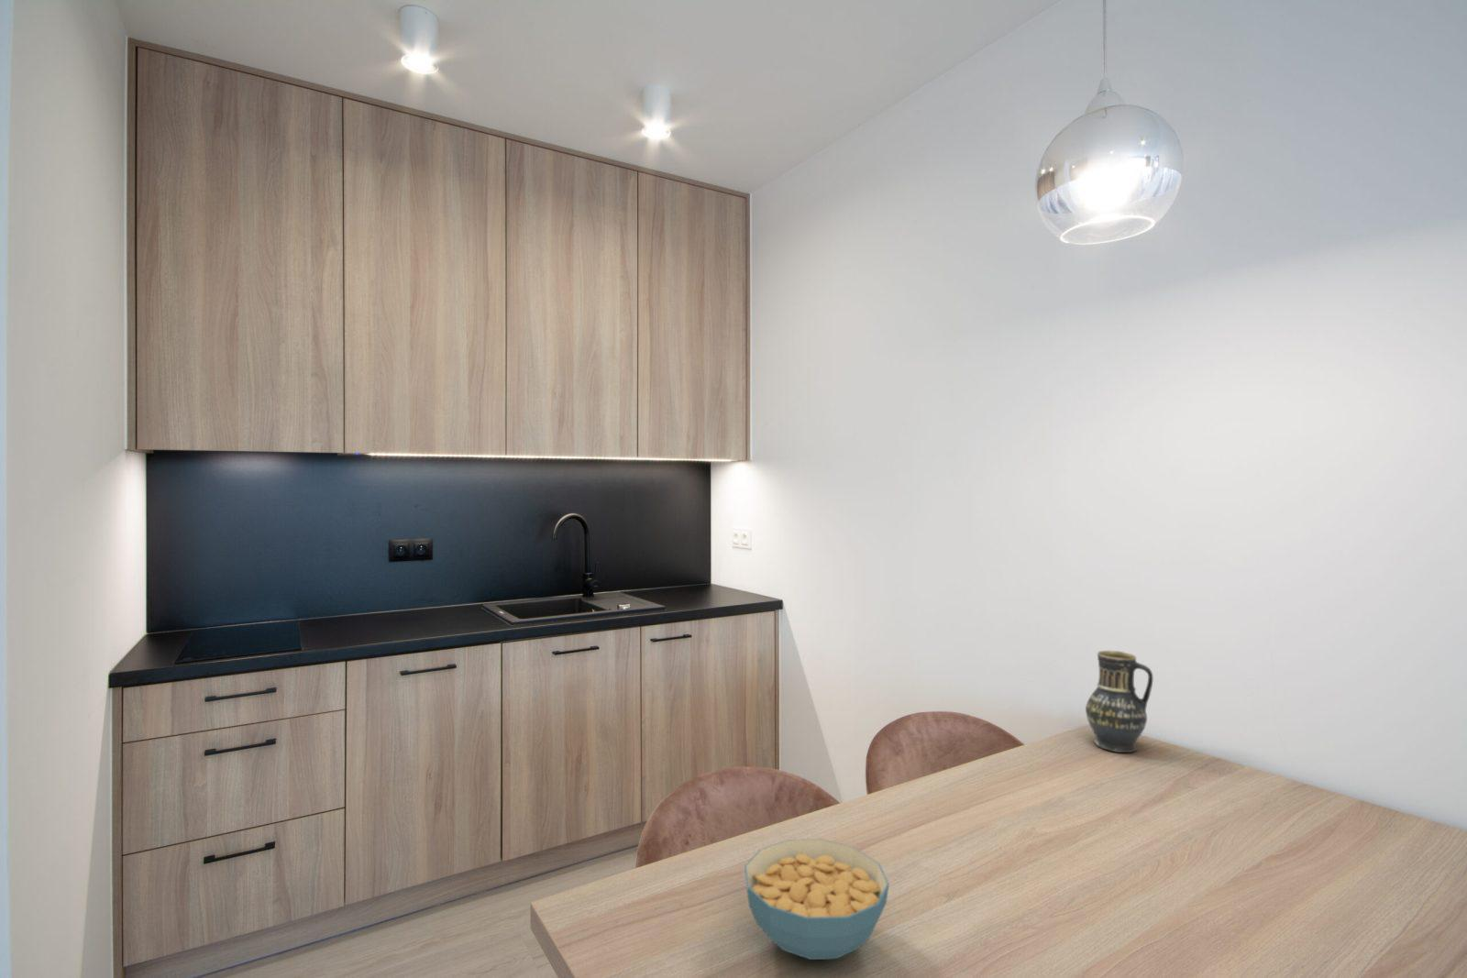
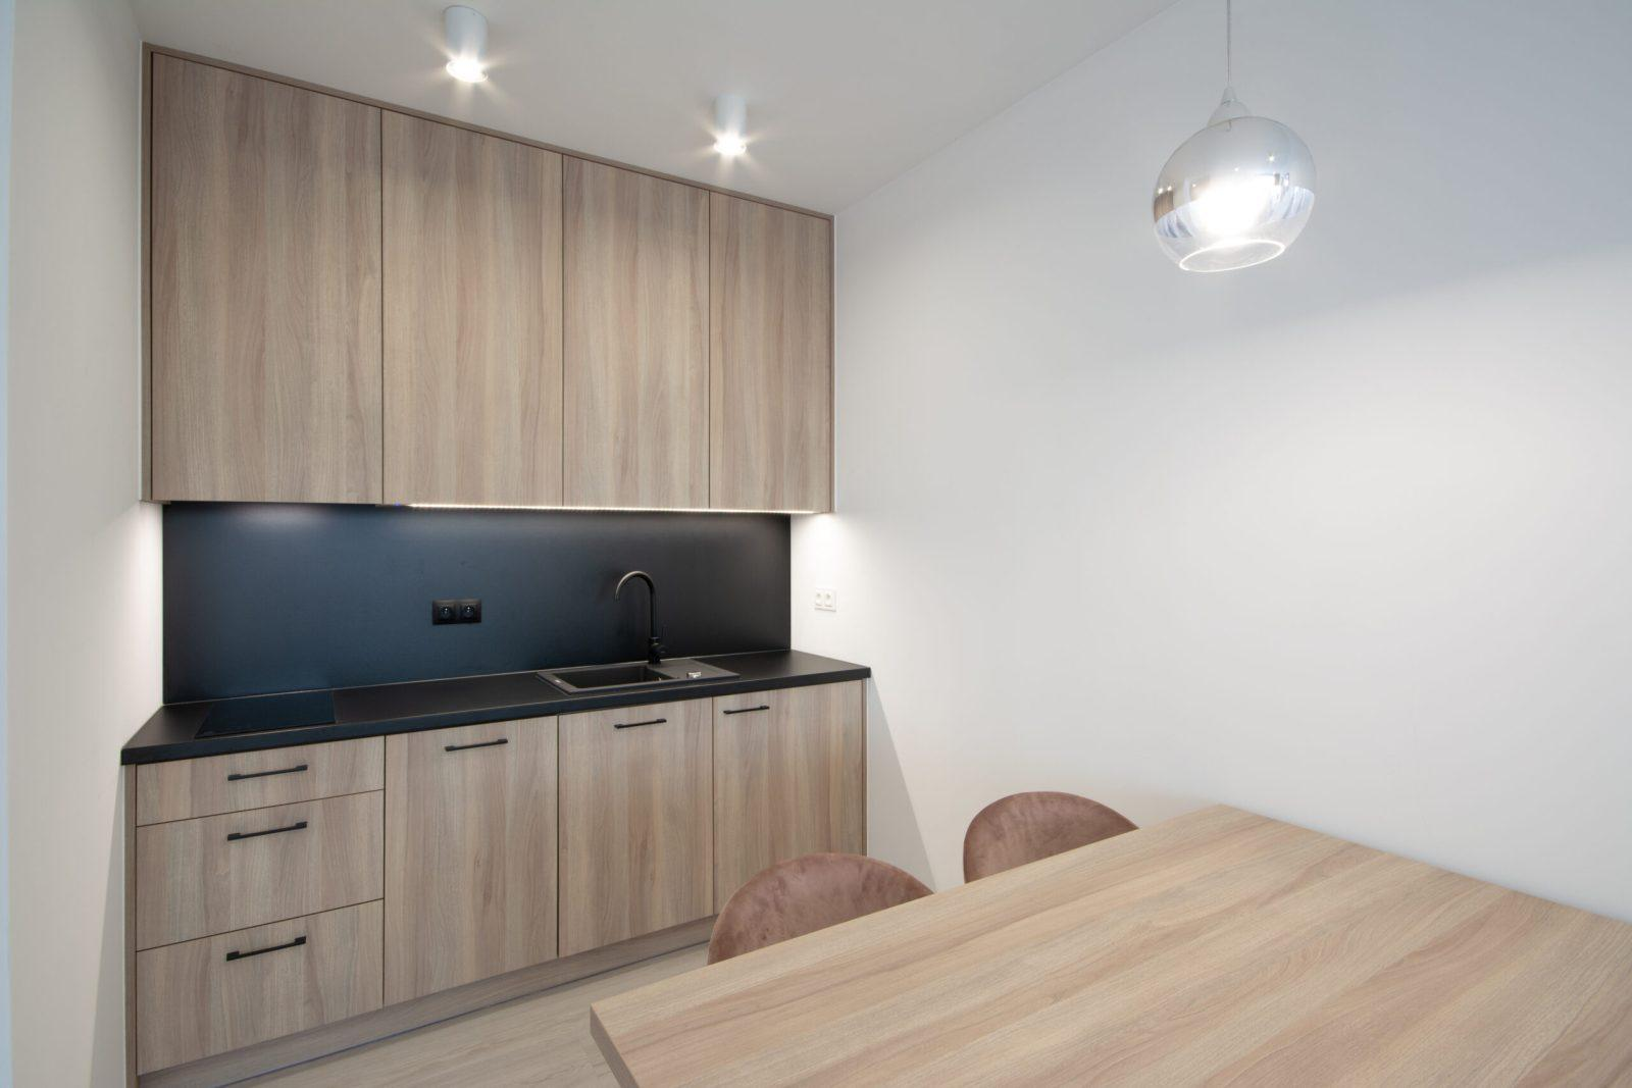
- cereal bowl [743,838,891,961]
- vase [1085,649,1154,753]
